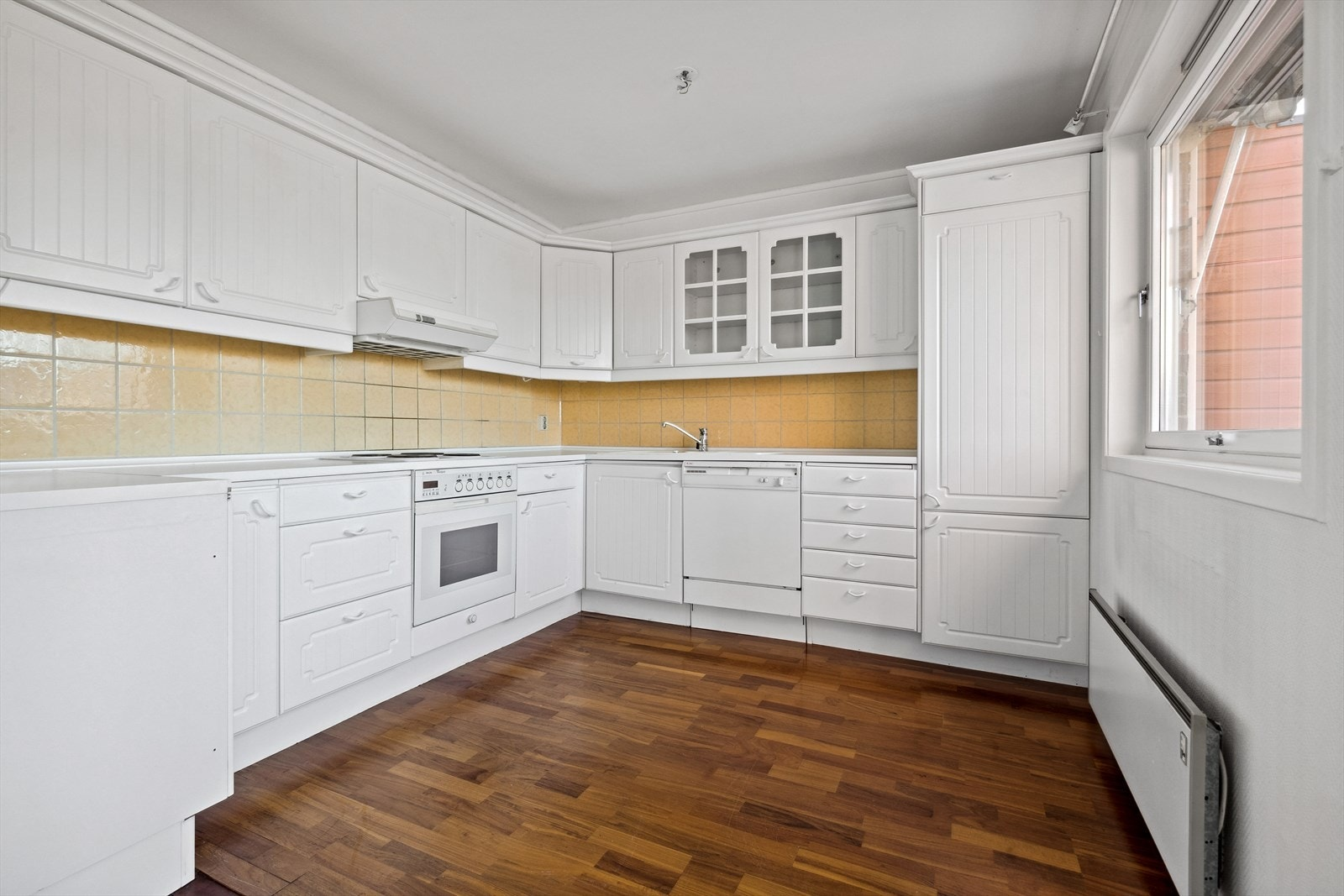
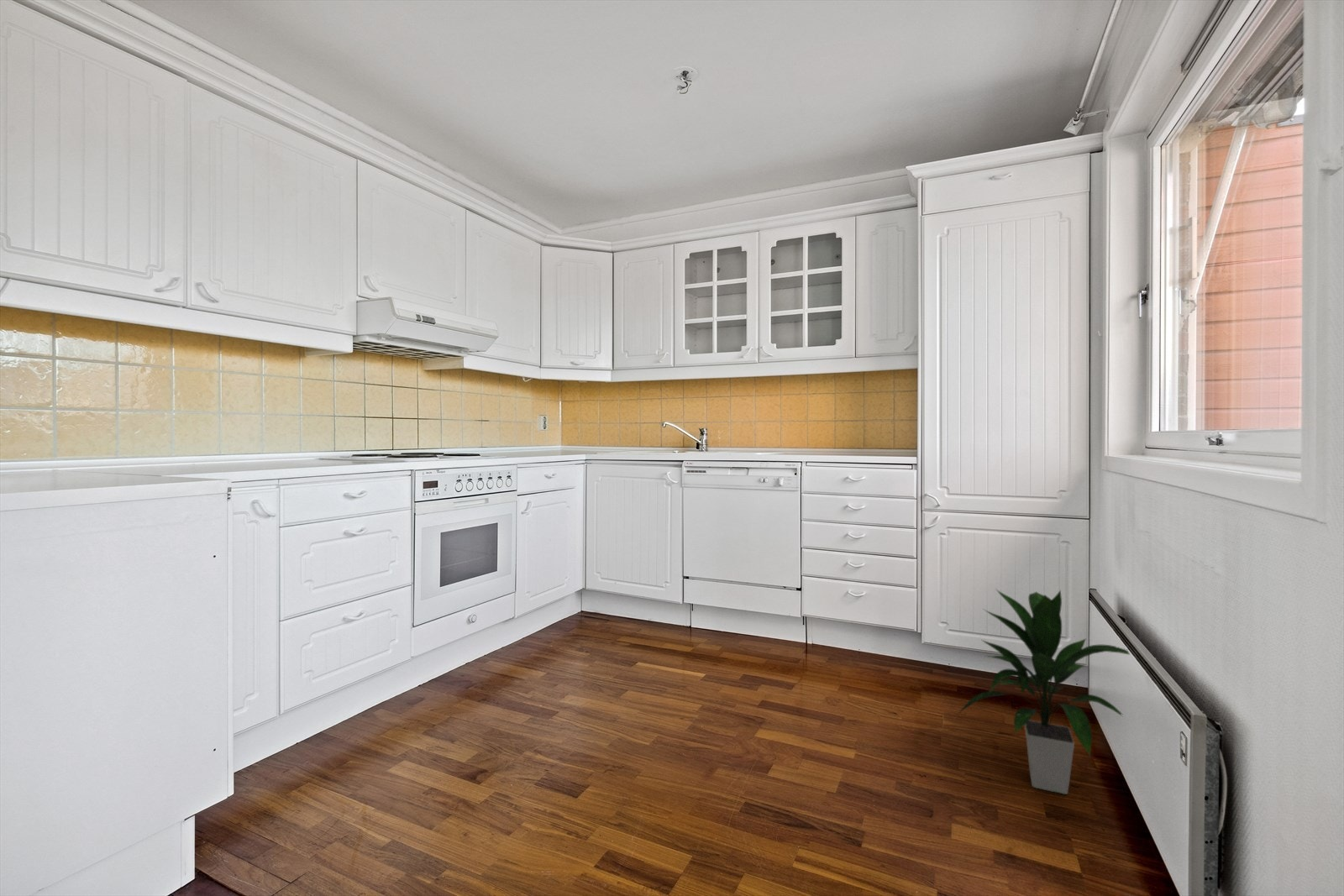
+ indoor plant [958,588,1131,795]
